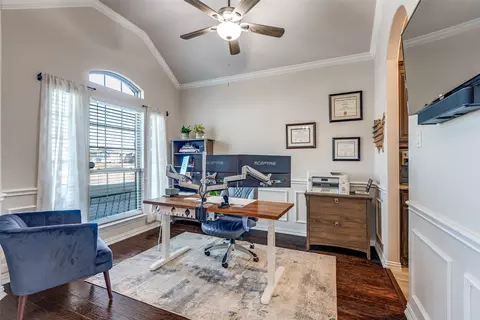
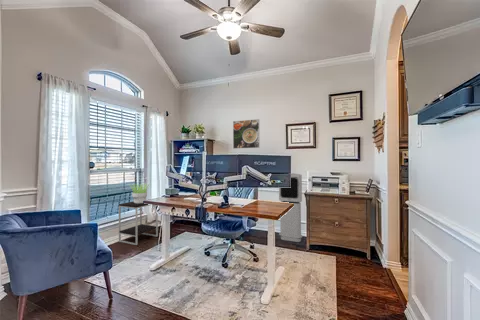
+ side table [118,201,159,246]
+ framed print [232,118,261,150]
+ potted plant [129,182,152,204]
+ air purifier [278,172,303,243]
